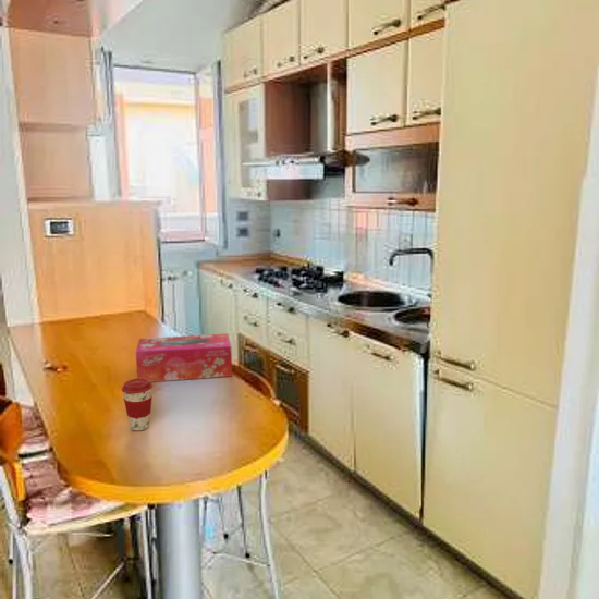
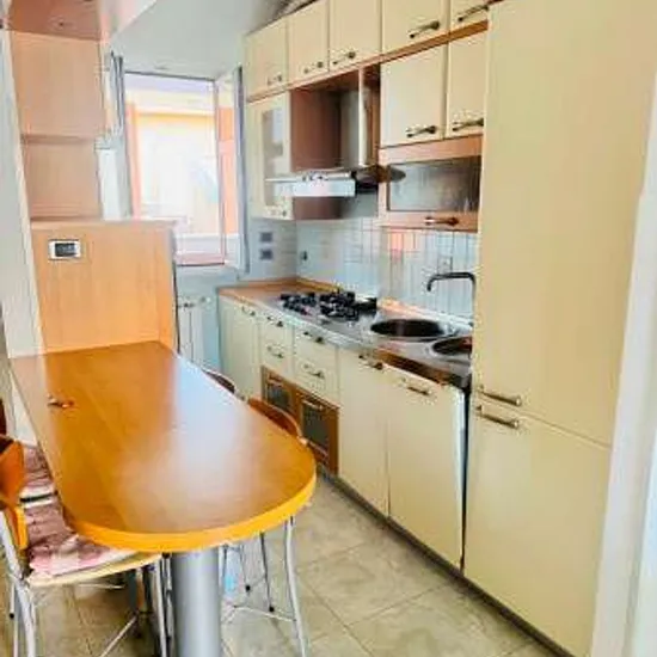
- tissue box [135,332,233,383]
- coffee cup [121,378,154,431]
